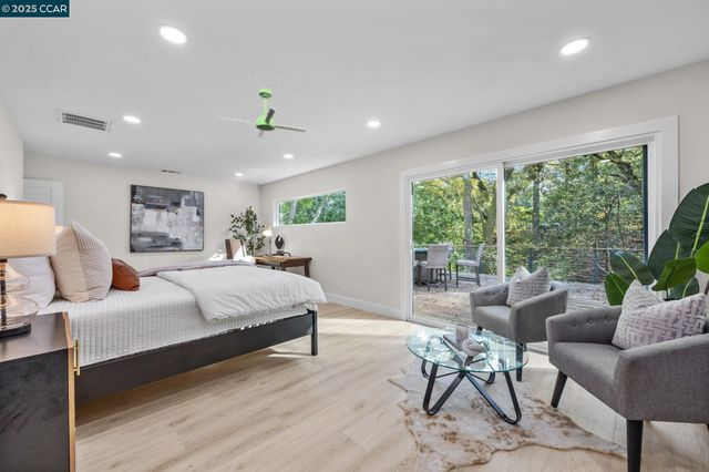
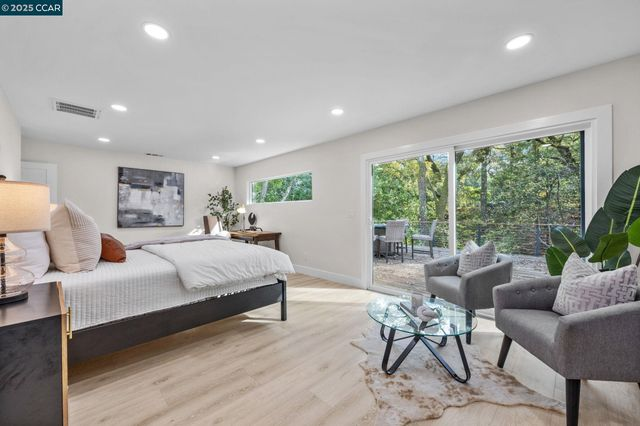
- ceiling fan [220,86,307,138]
